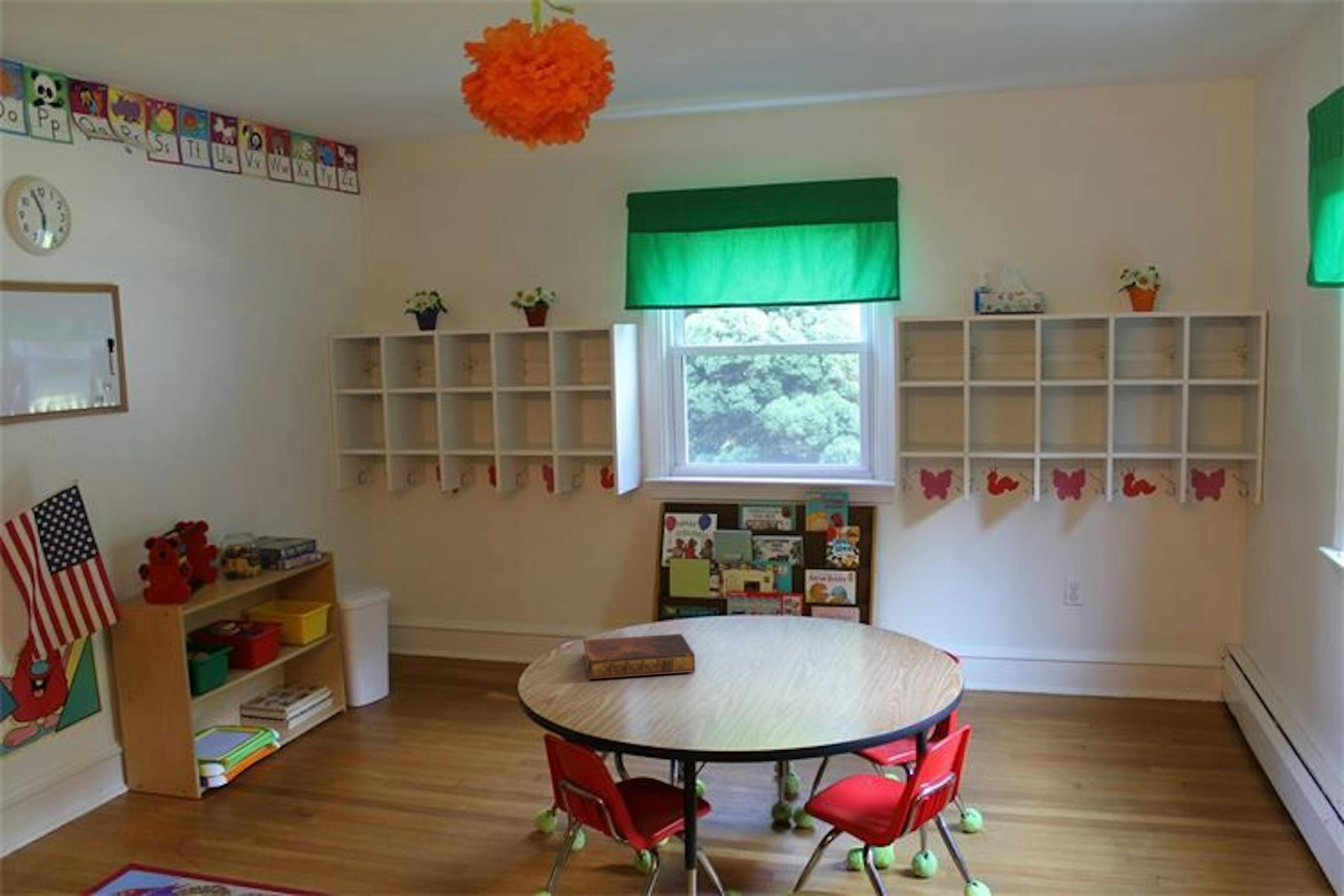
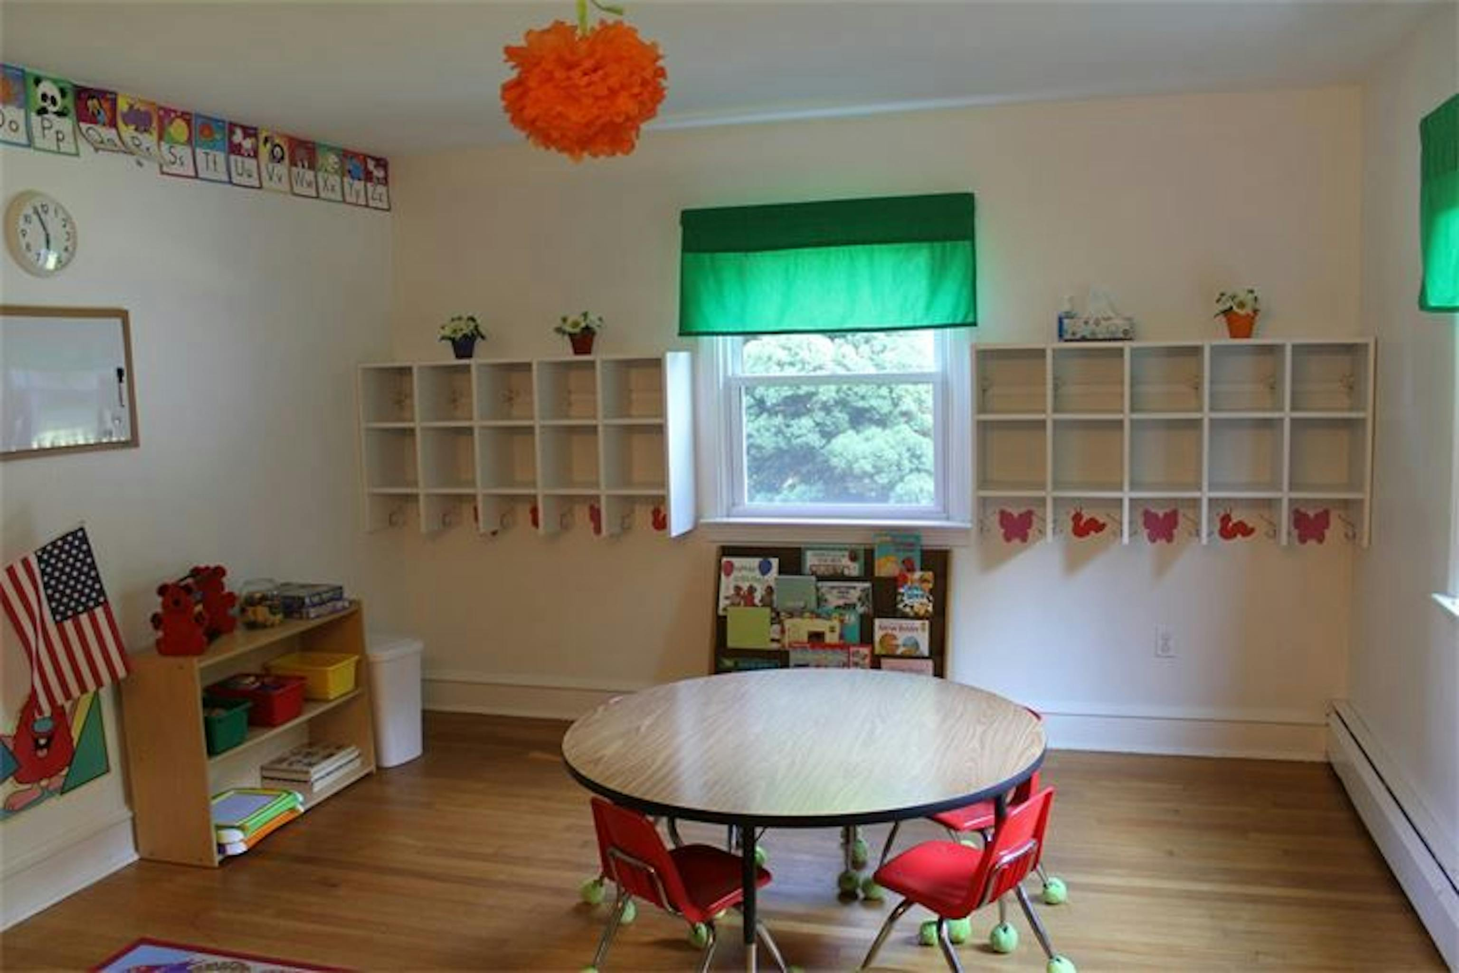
- book [583,633,696,680]
